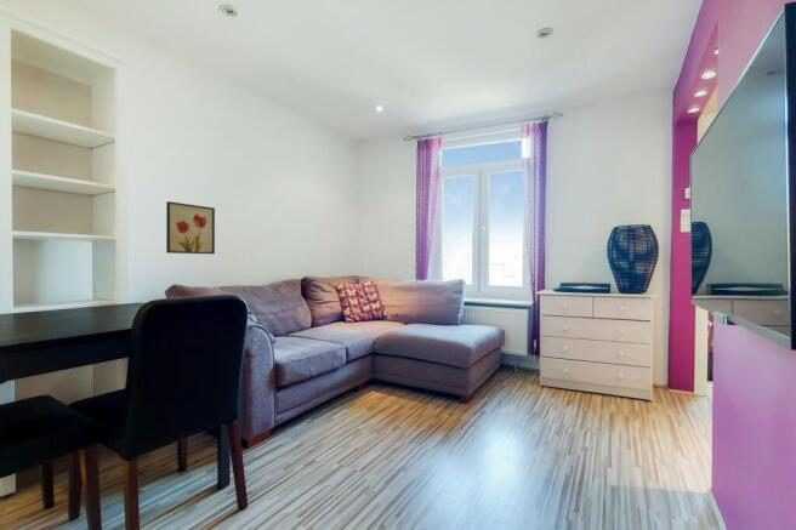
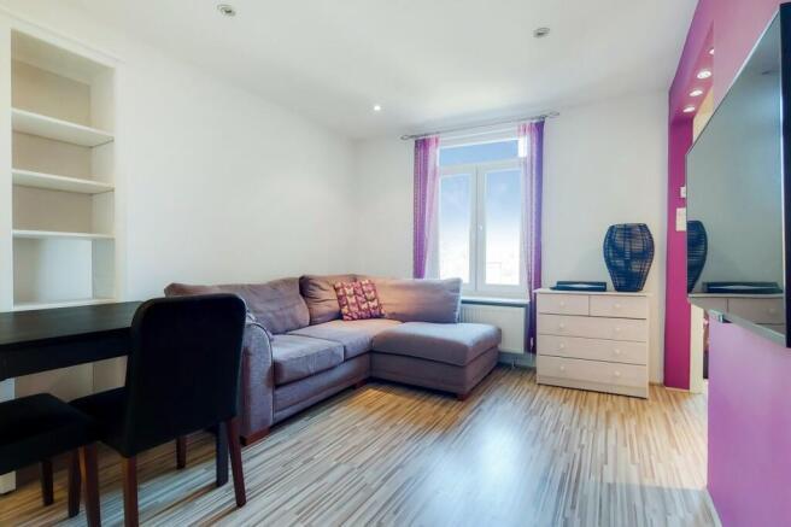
- wall art [165,200,216,255]
